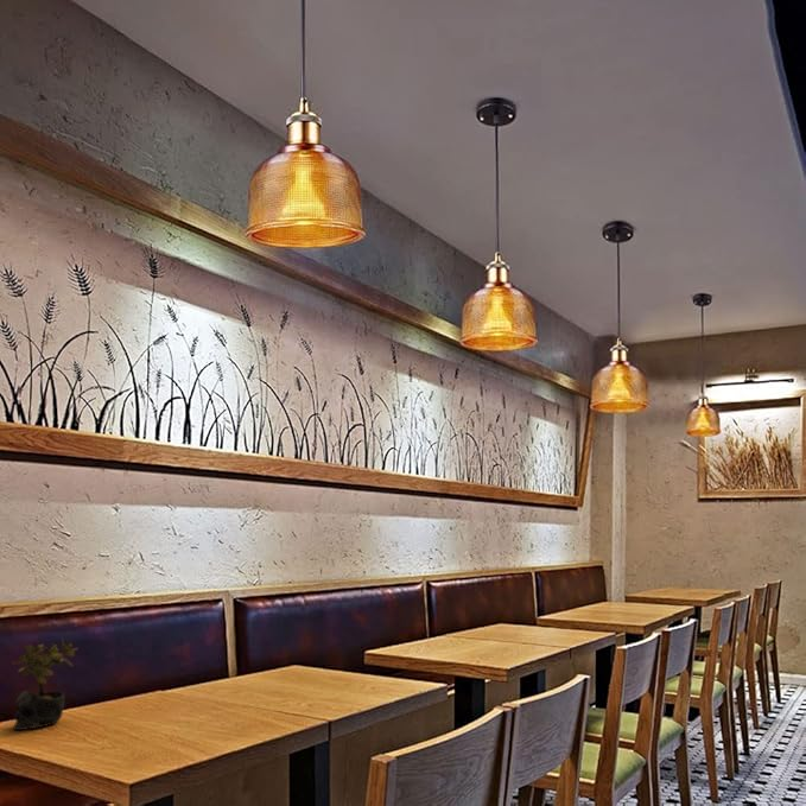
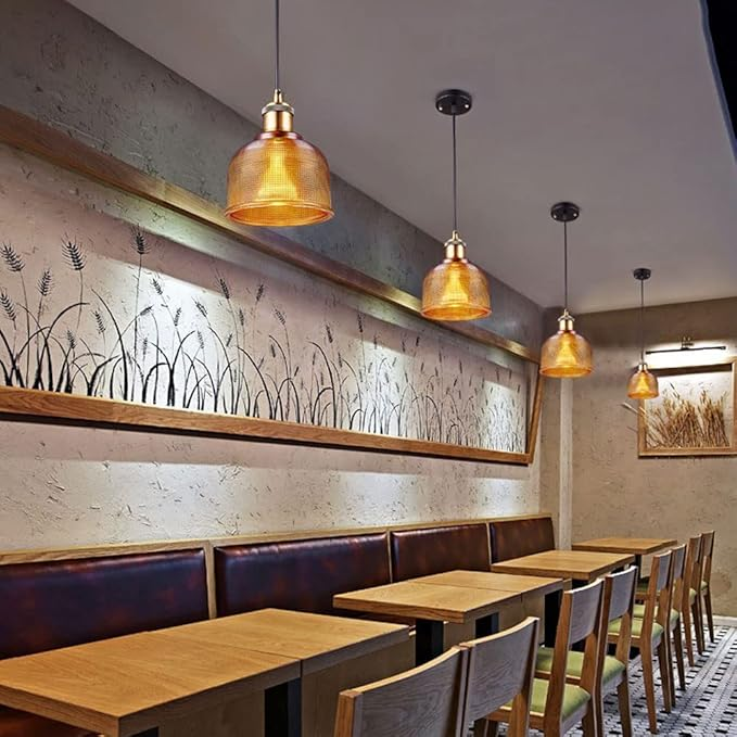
- succulent plant [11,636,80,731]
